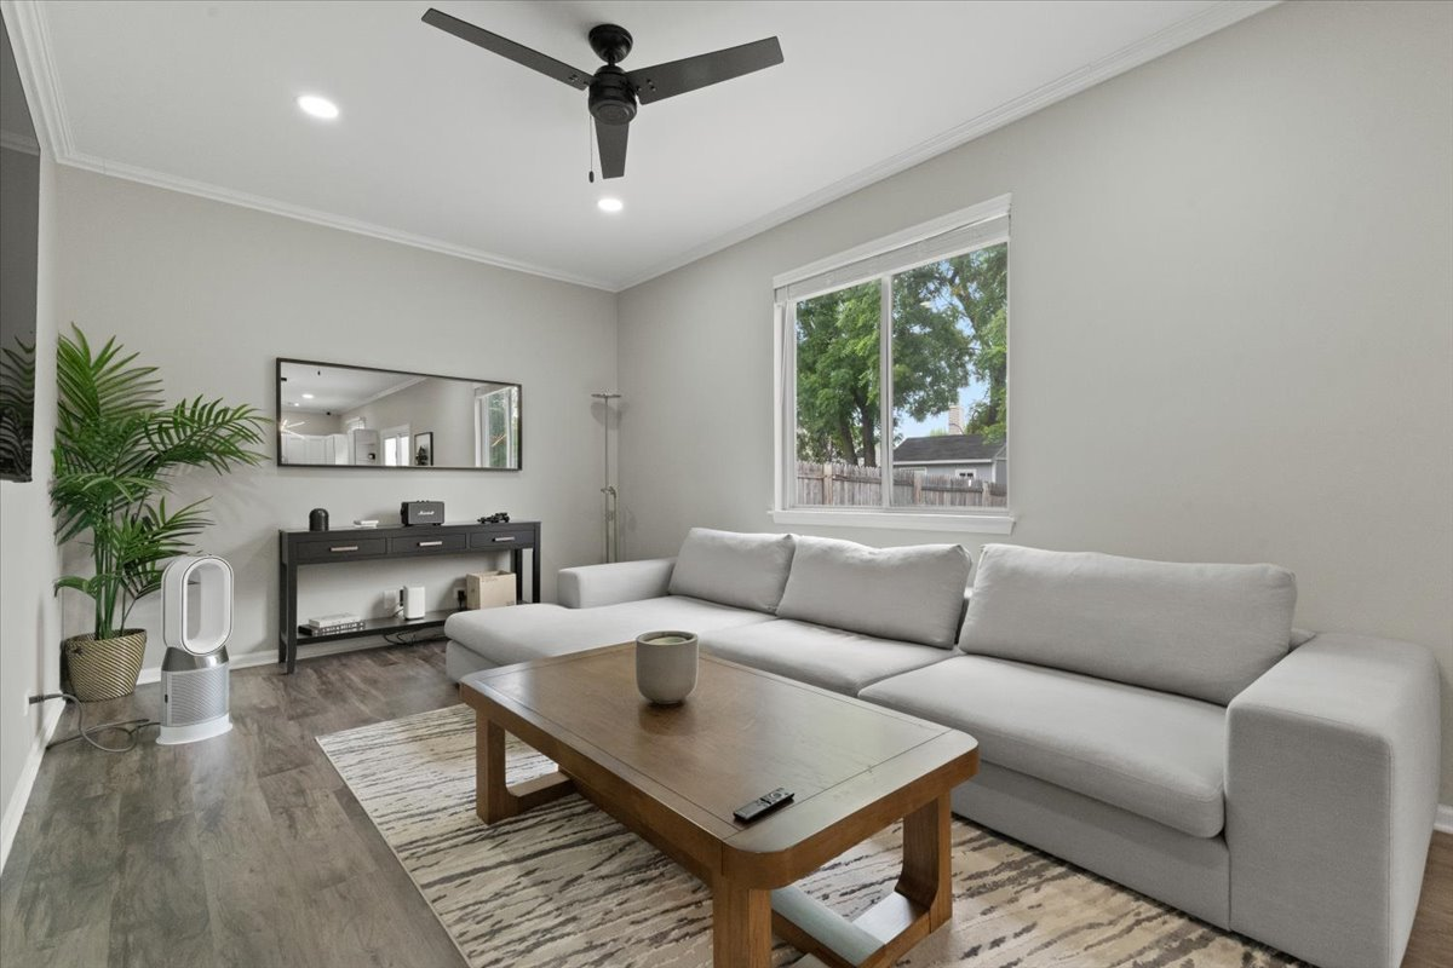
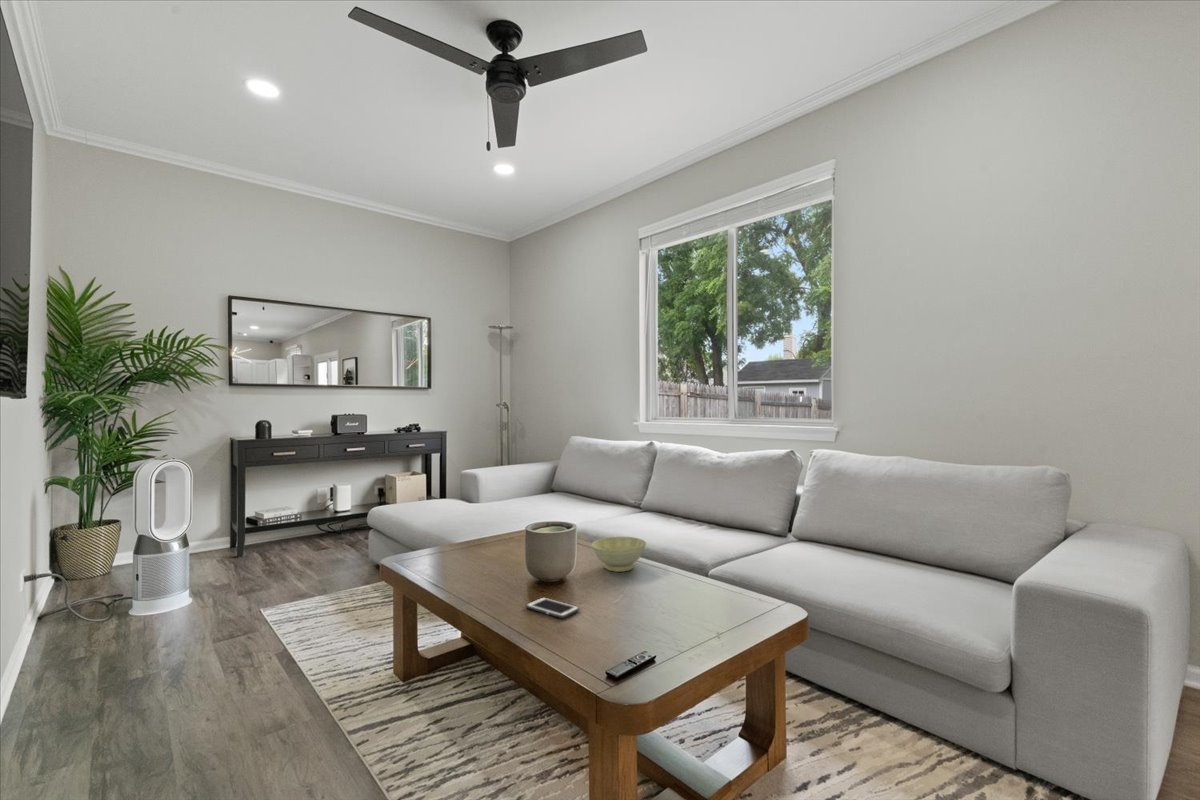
+ bowl [591,536,647,573]
+ cell phone [525,596,580,619]
